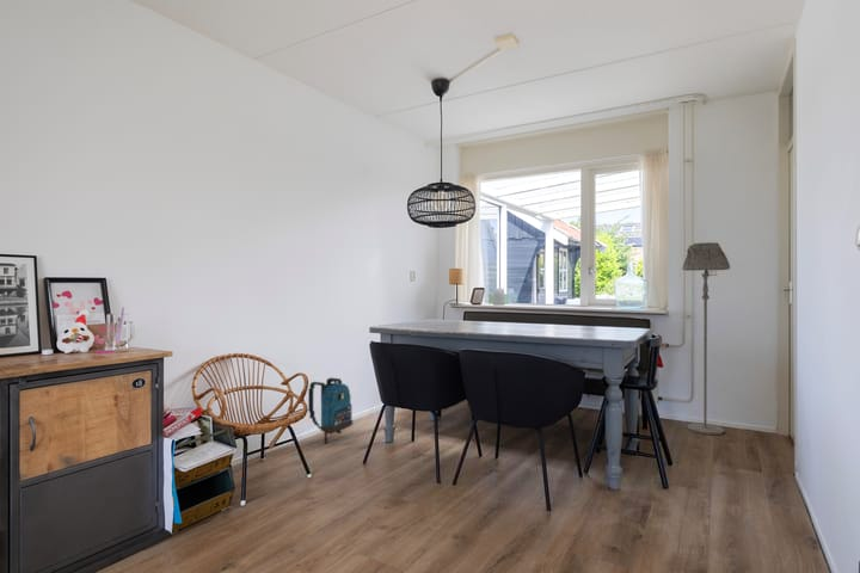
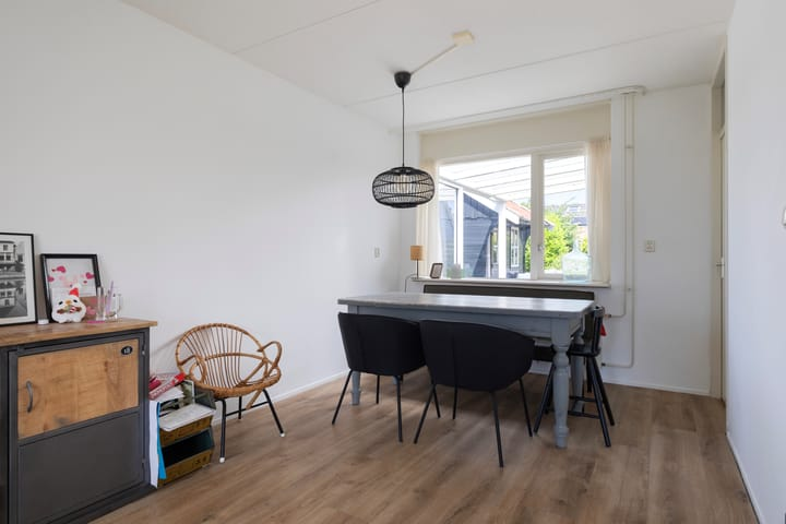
- floor lamp [681,241,731,436]
- backpack [307,376,354,444]
